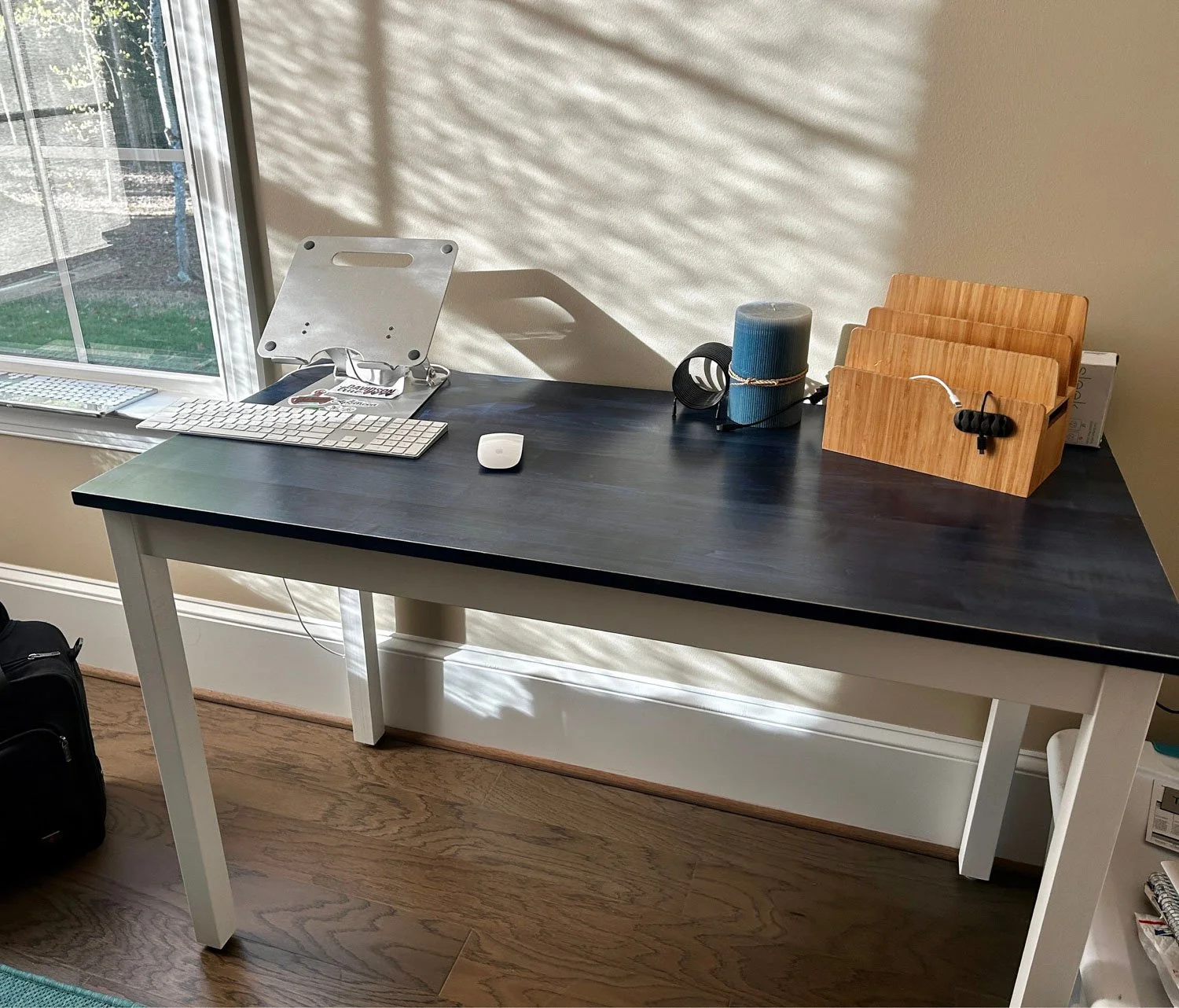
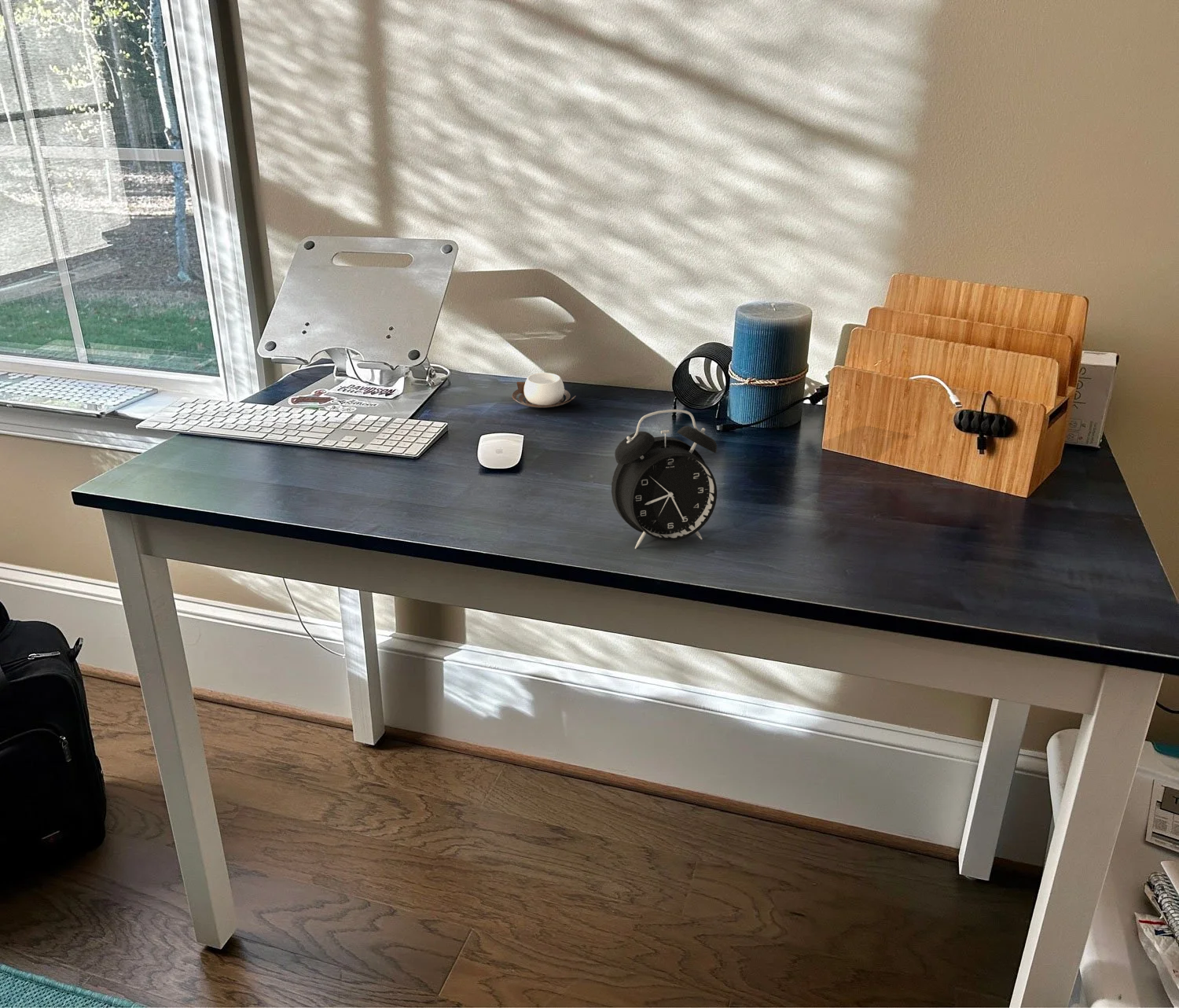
+ alarm clock [611,409,718,550]
+ cup [512,372,577,408]
